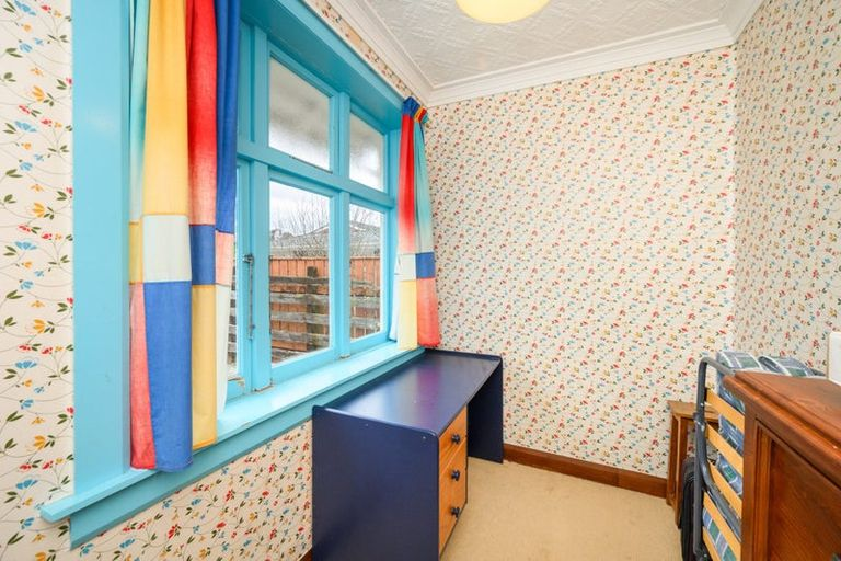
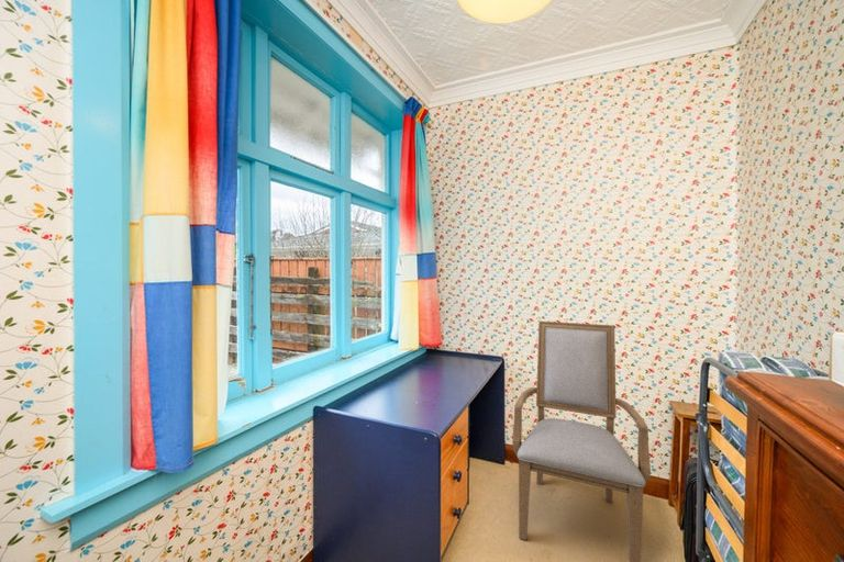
+ chair [511,321,652,562]
